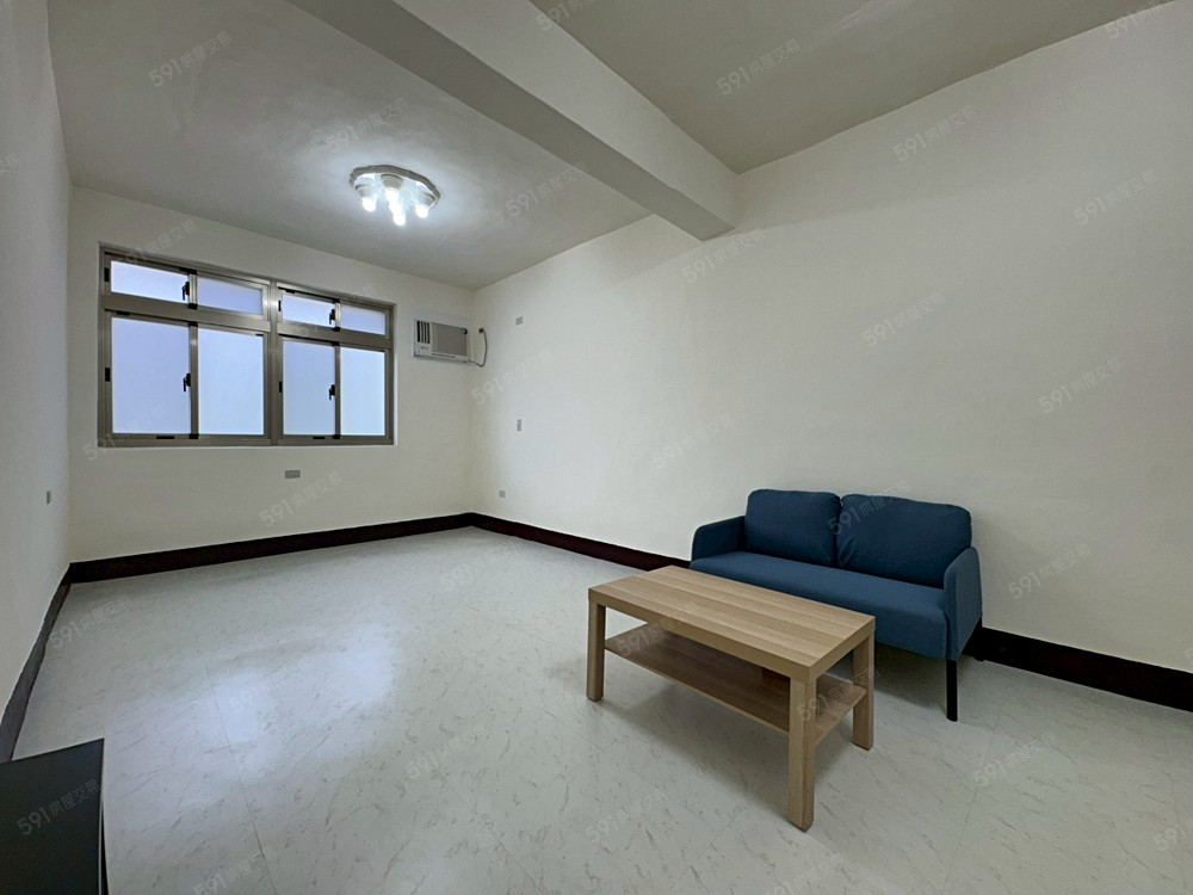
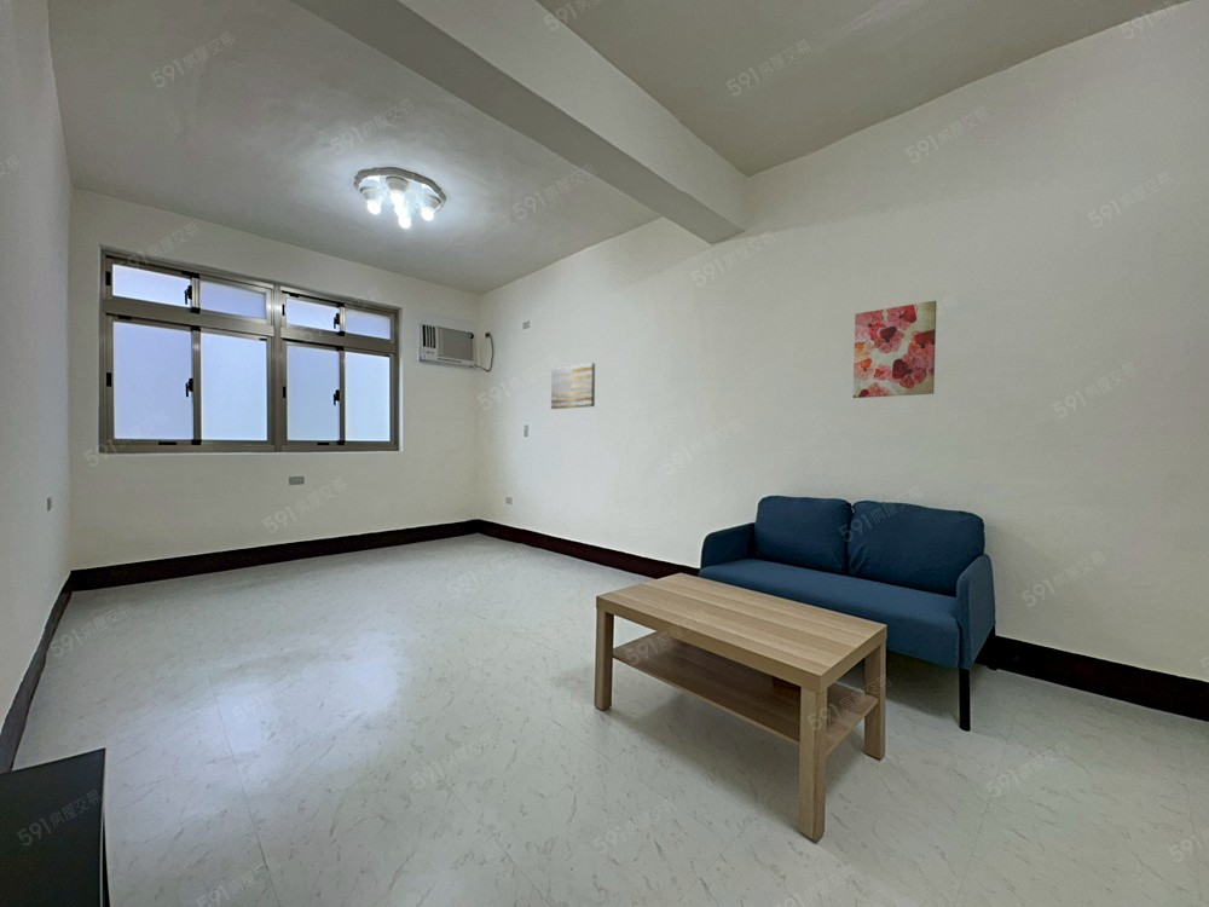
+ wall art [550,362,596,410]
+ wall art [852,300,938,399]
